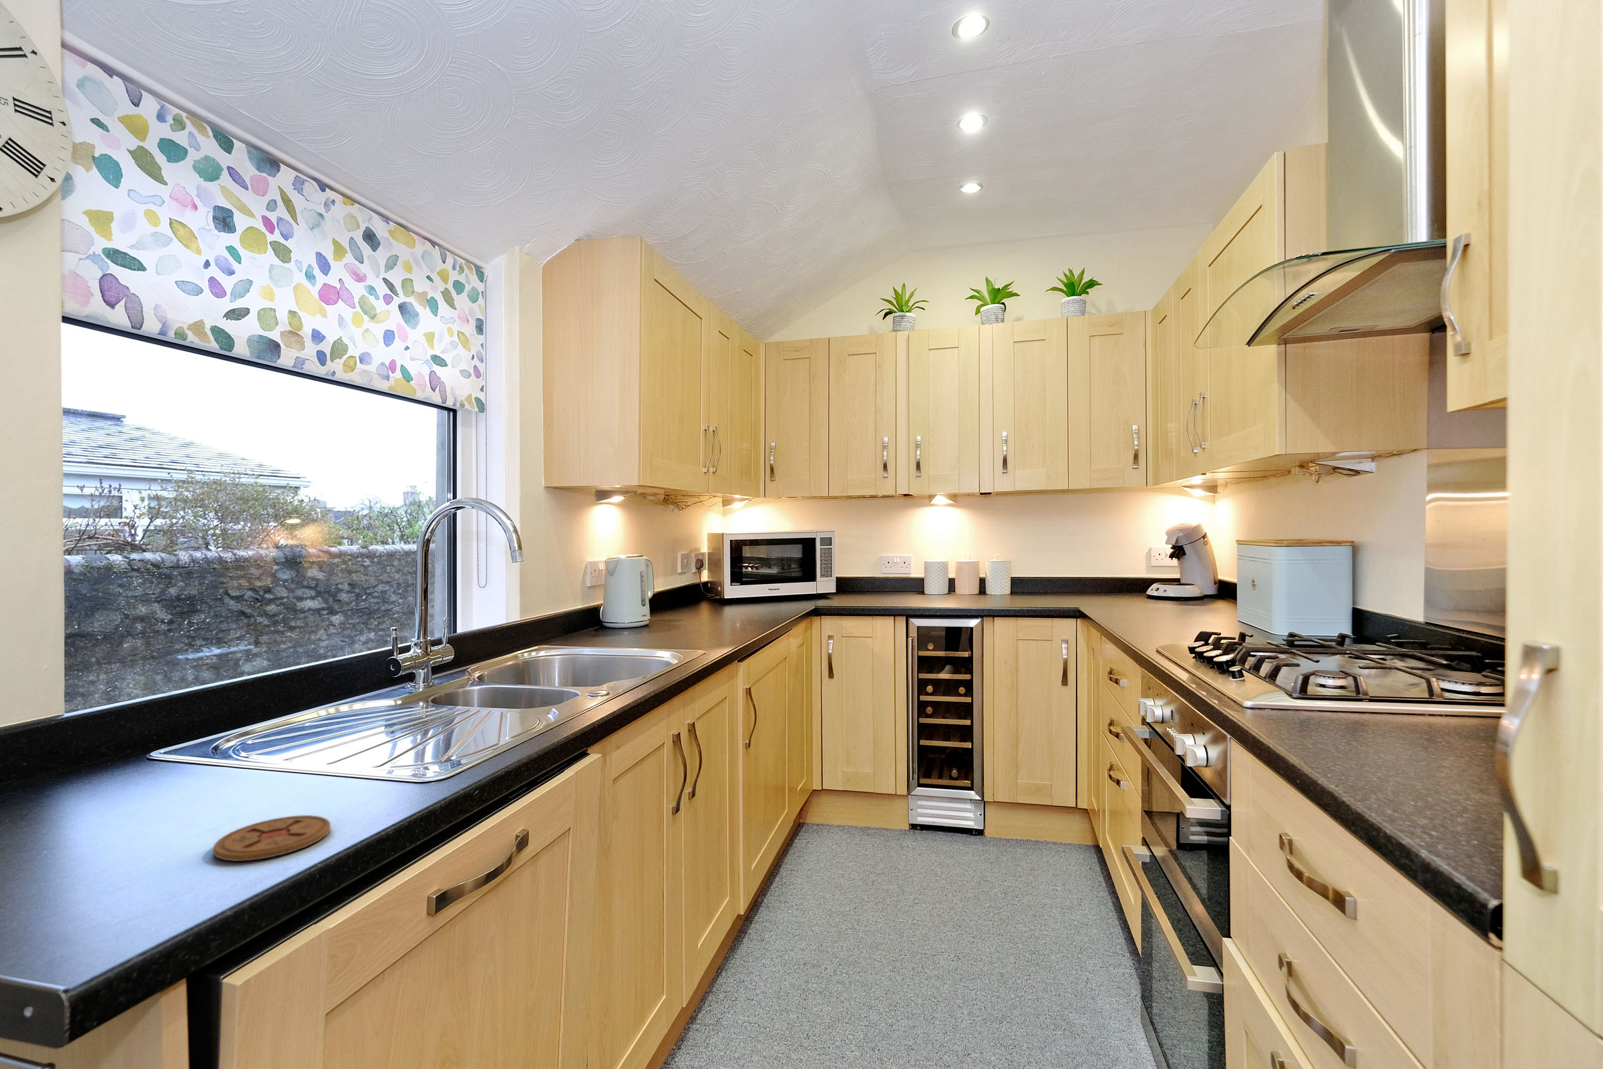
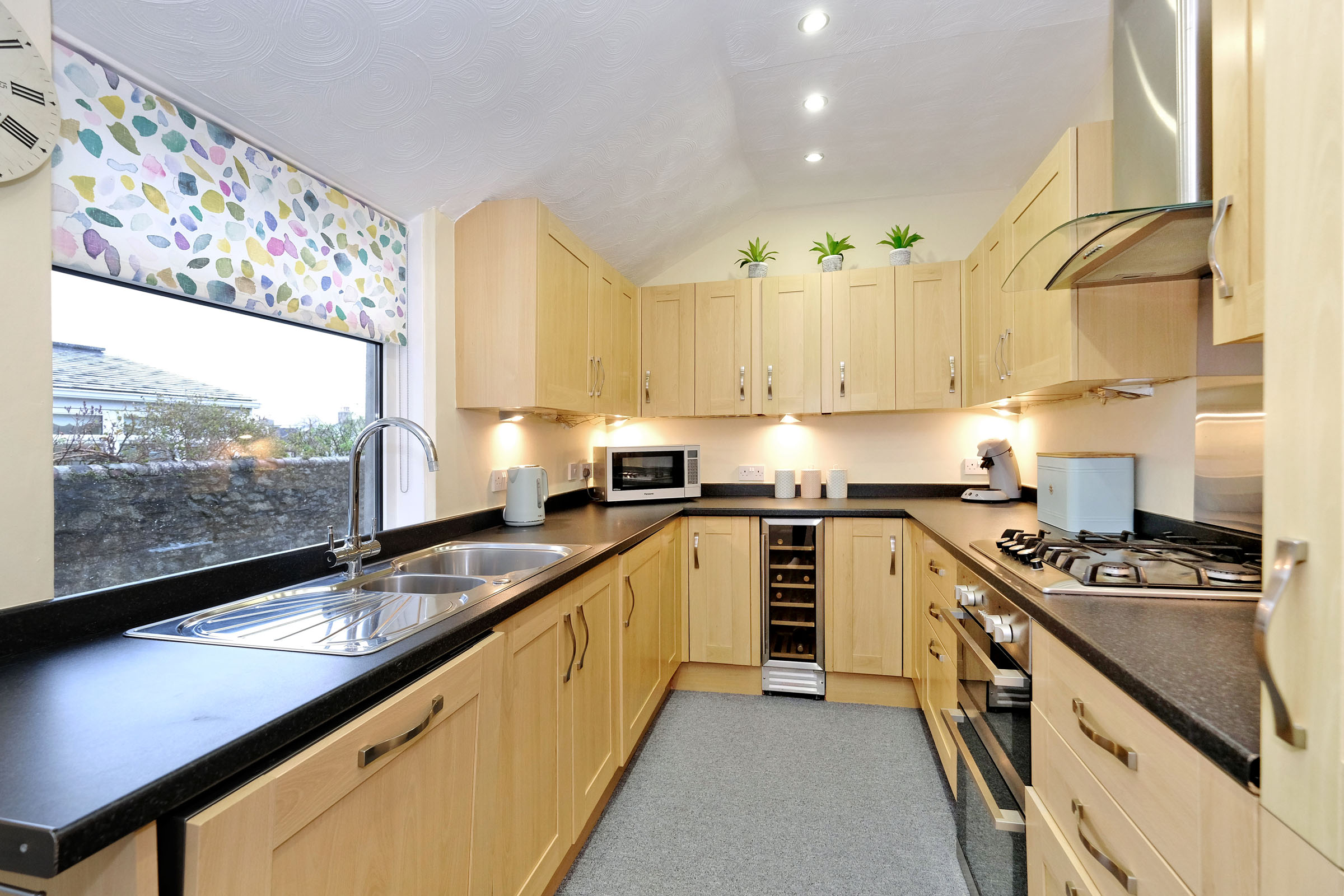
- coaster [212,815,332,861]
